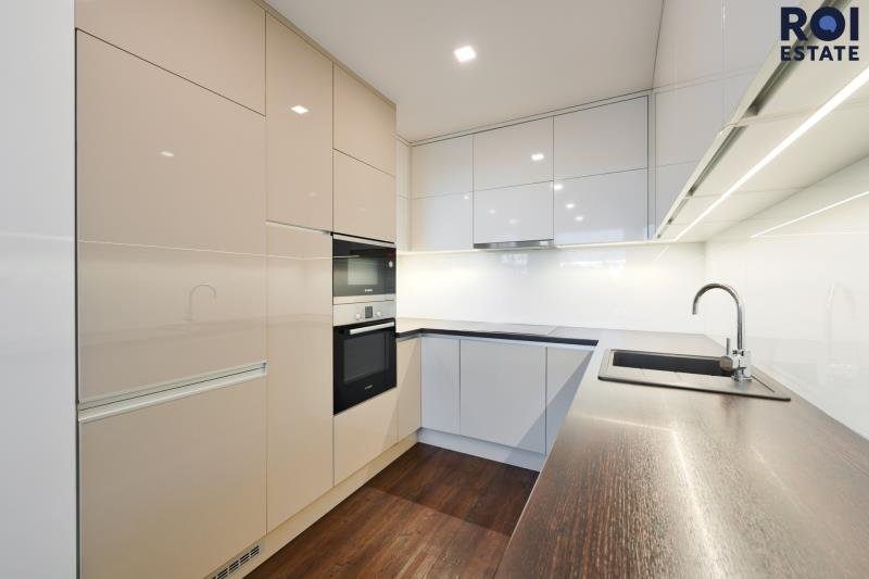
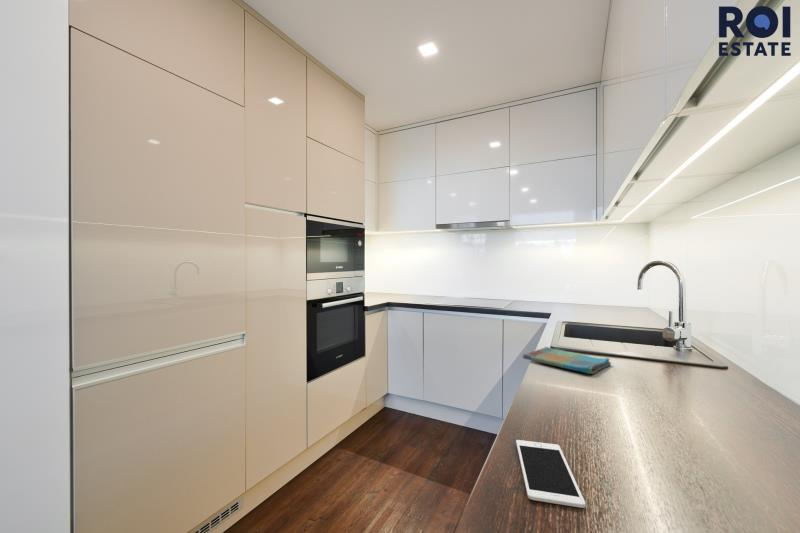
+ cell phone [515,439,586,509]
+ dish towel [522,346,612,375]
